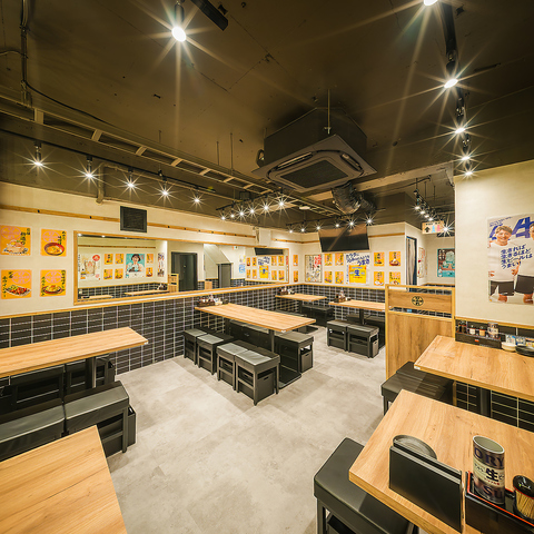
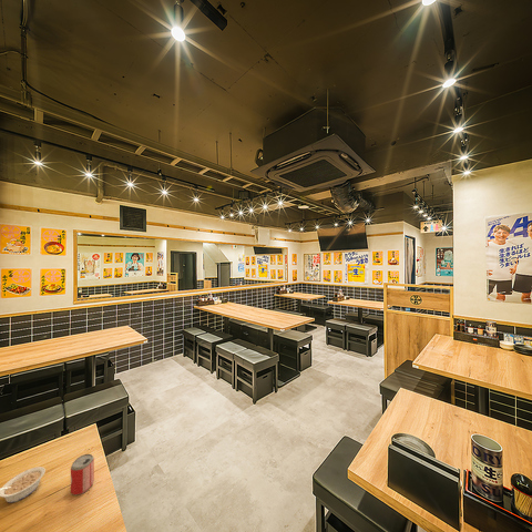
+ legume [0,466,47,504]
+ beer can [70,453,95,497]
